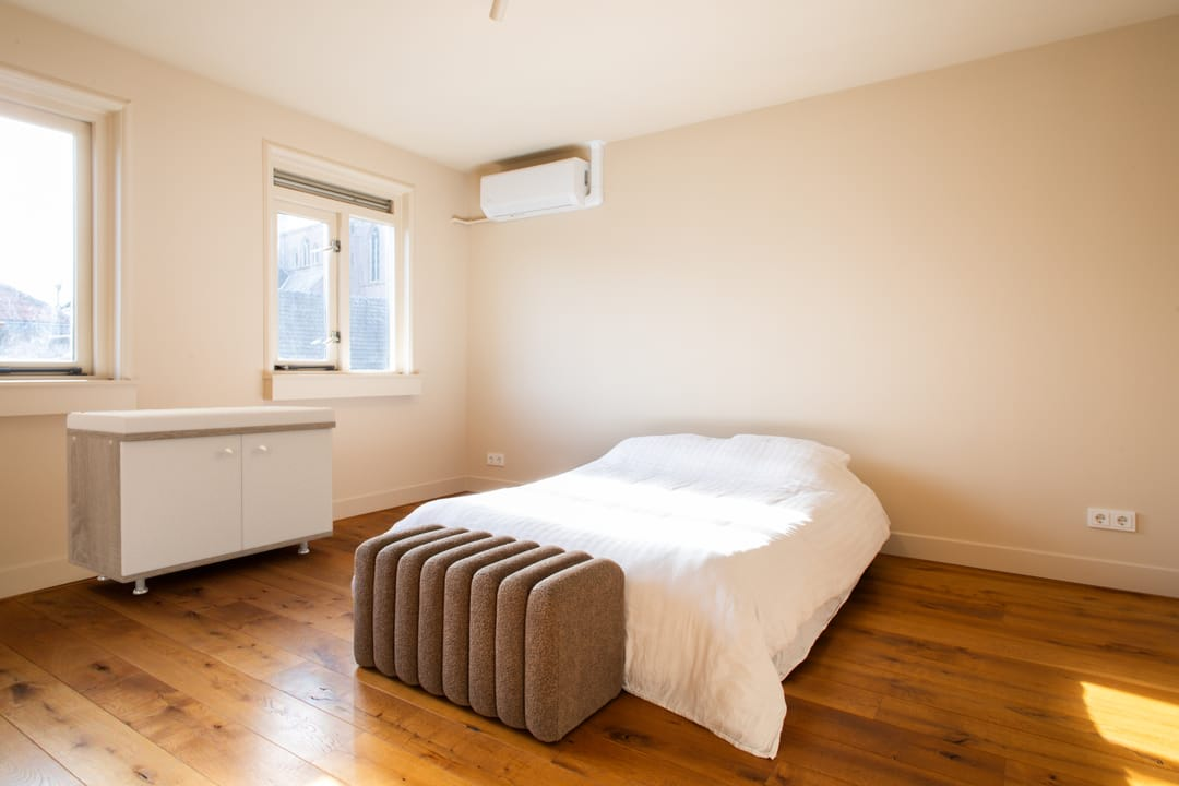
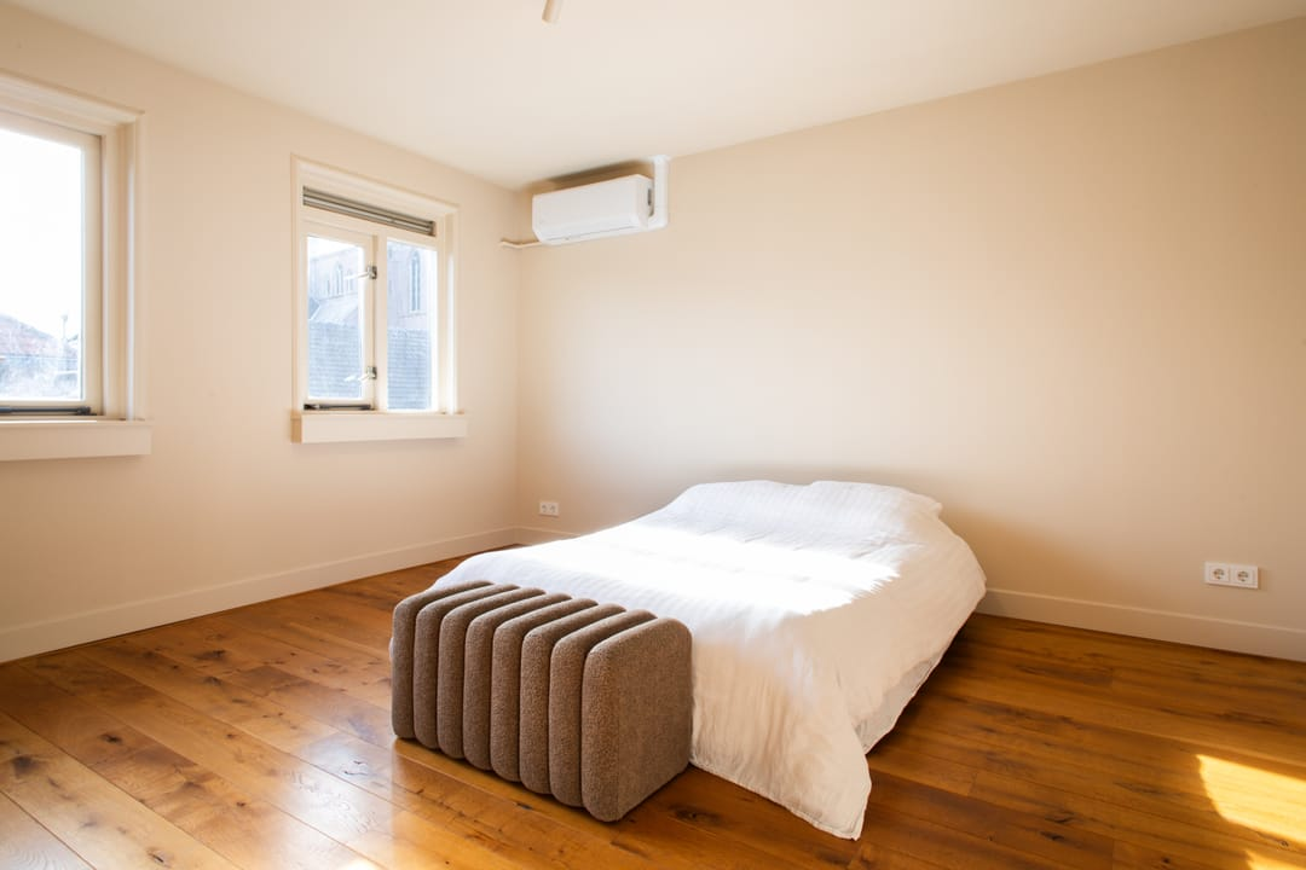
- storage bench [66,405,337,595]
